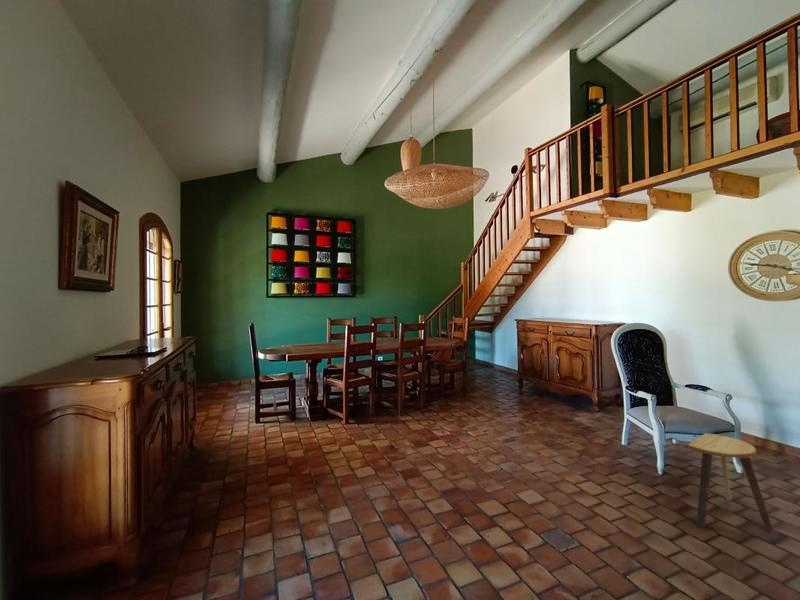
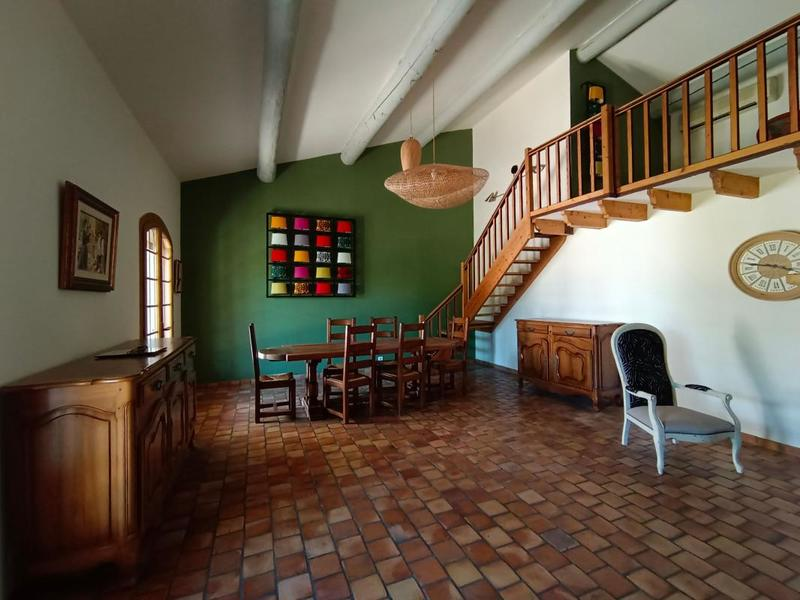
- stool [687,432,774,533]
